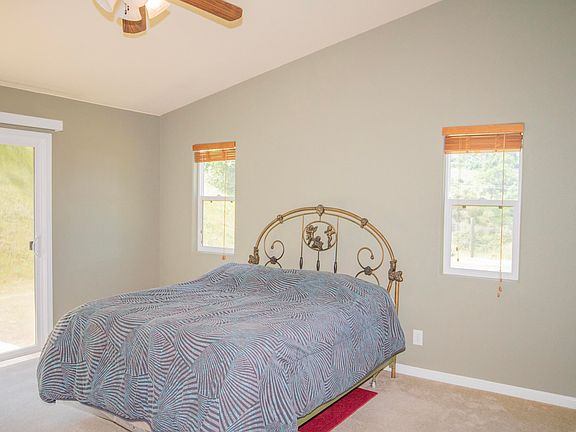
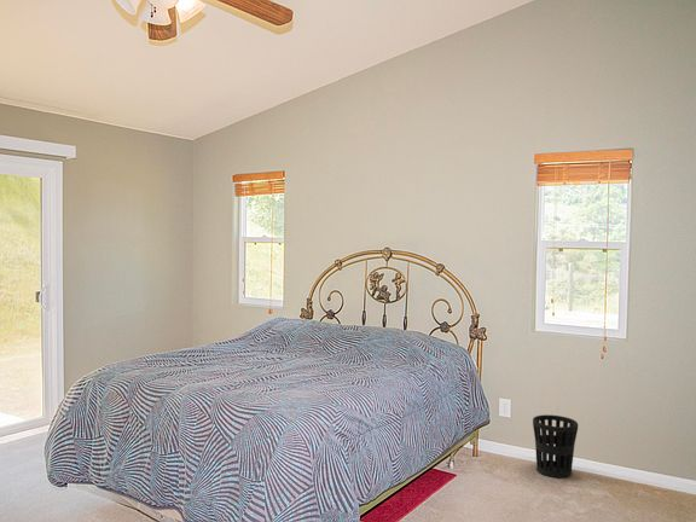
+ wastebasket [532,413,579,478]
